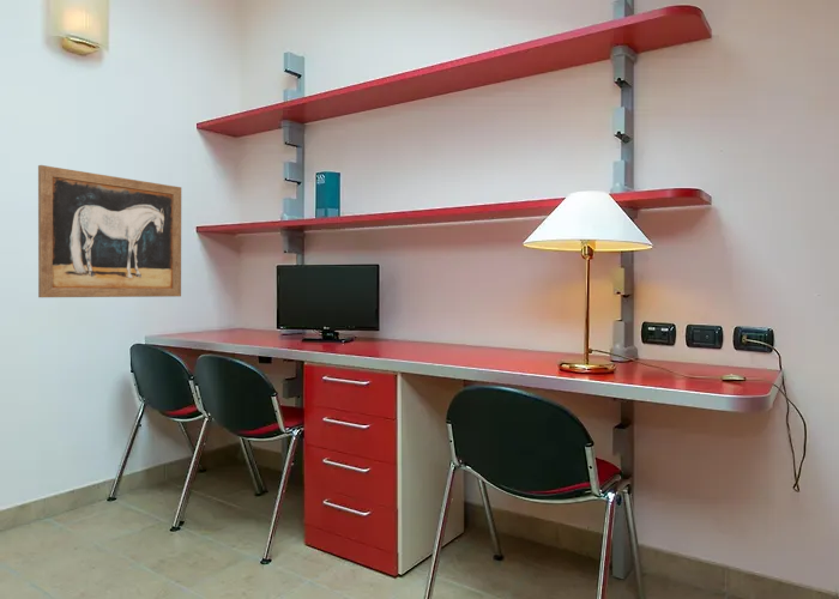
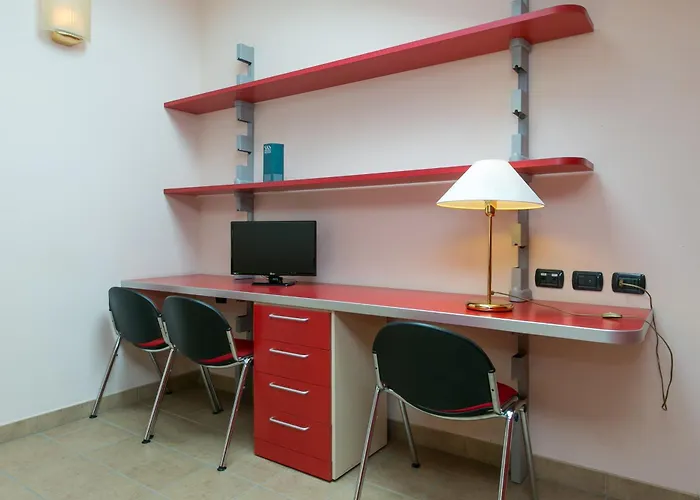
- wall art [37,164,182,298]
